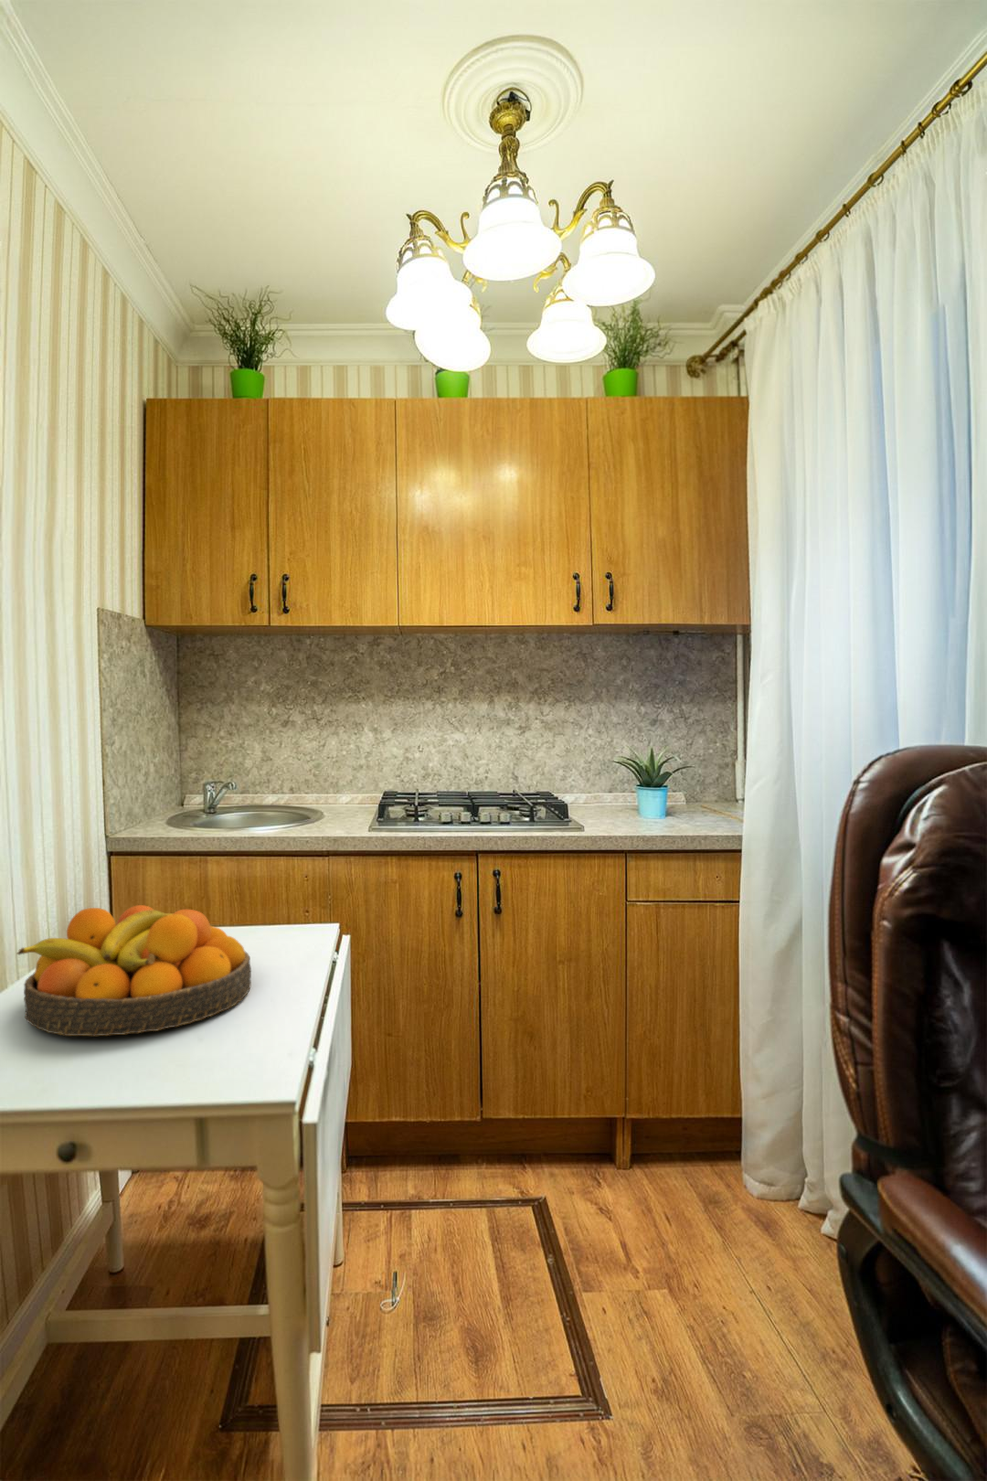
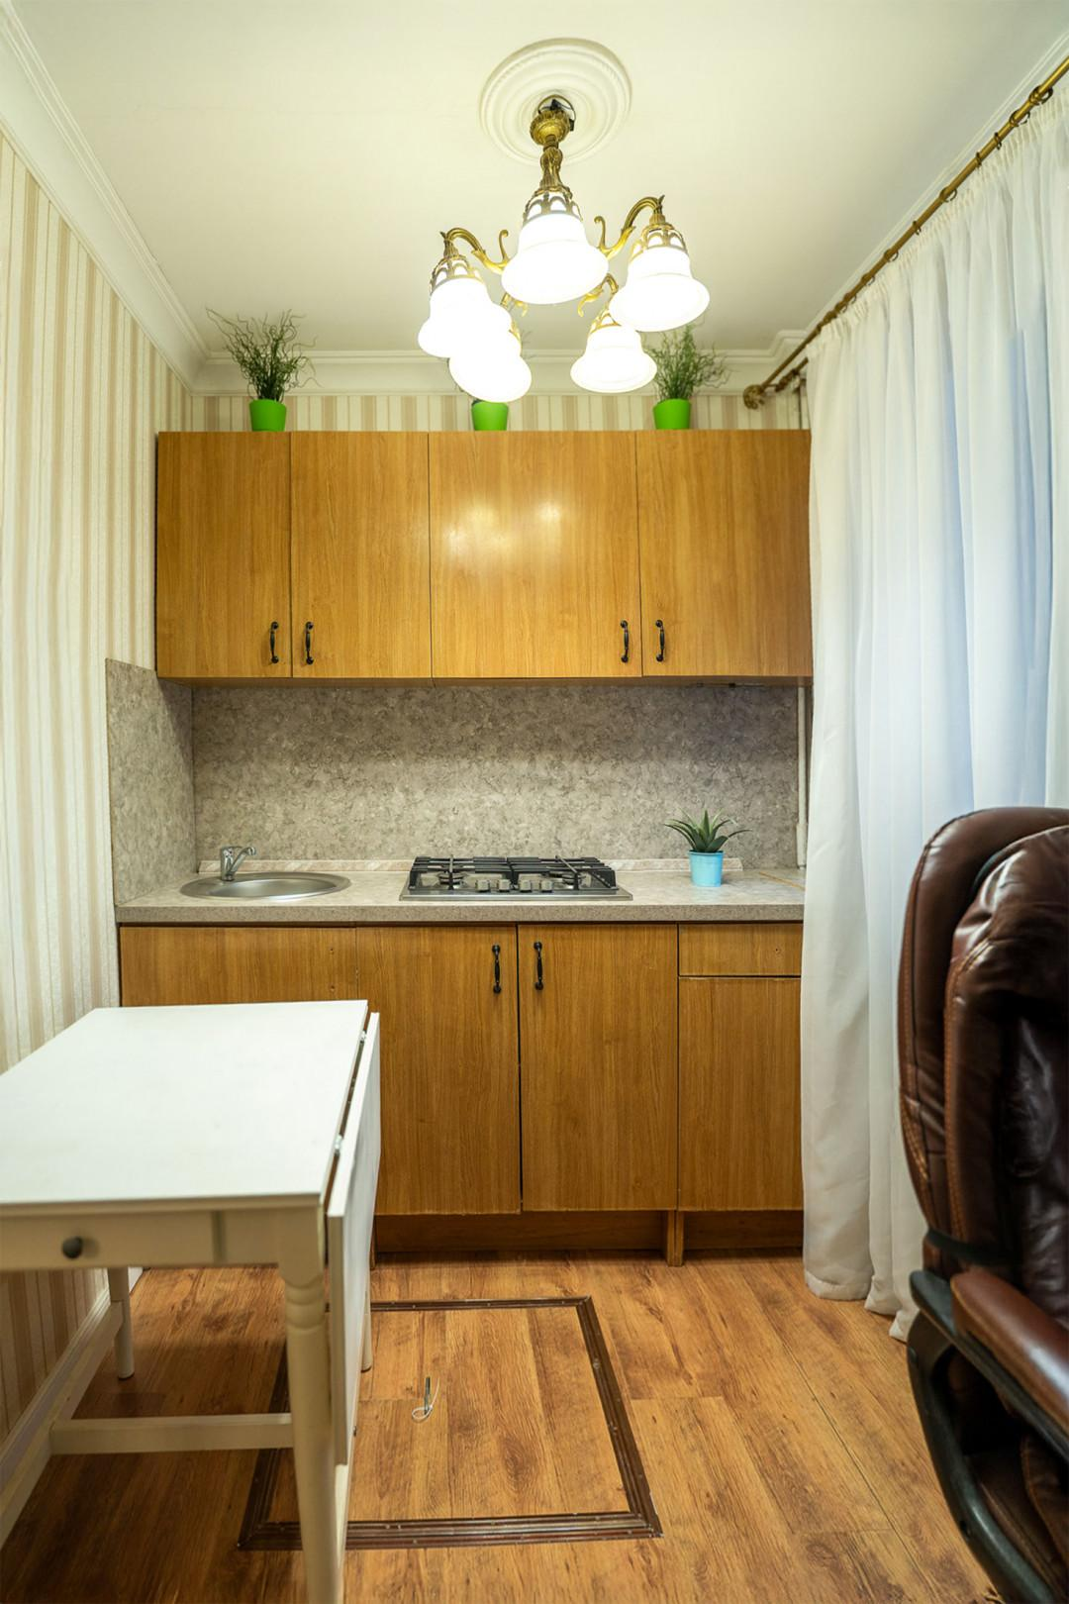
- fruit bowl [15,905,252,1037]
